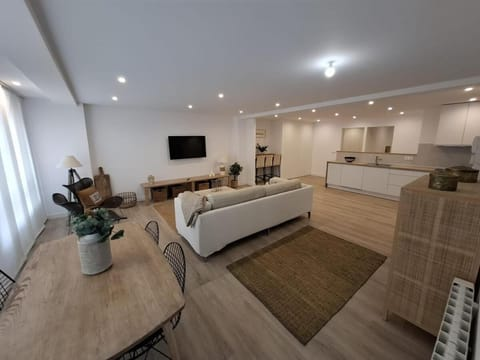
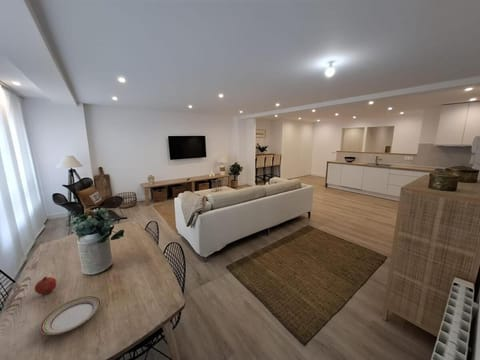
+ plate [39,295,102,336]
+ fruit [34,275,57,295]
